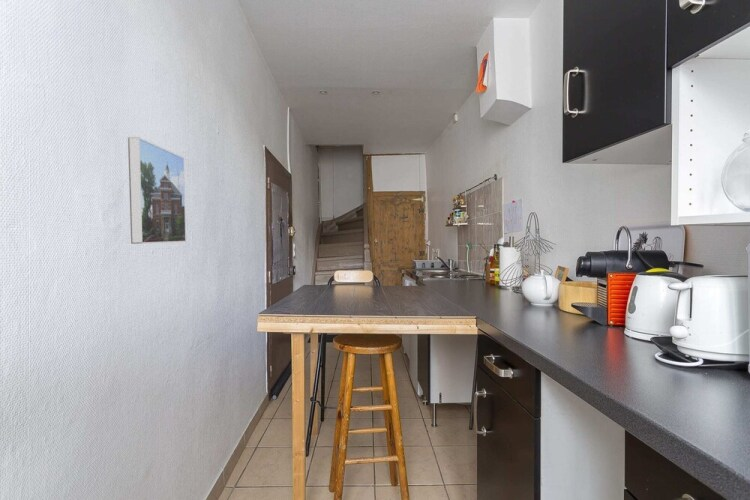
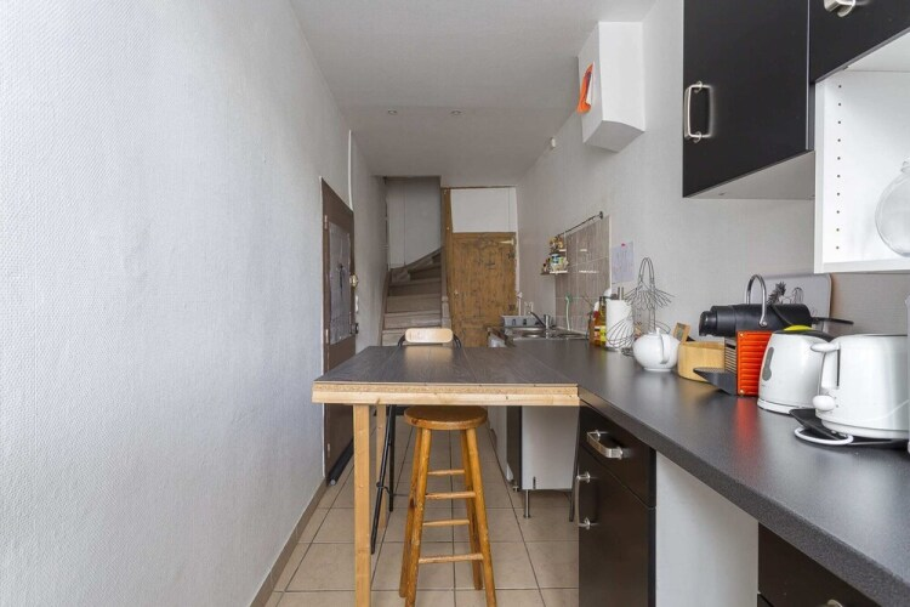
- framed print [127,136,187,245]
